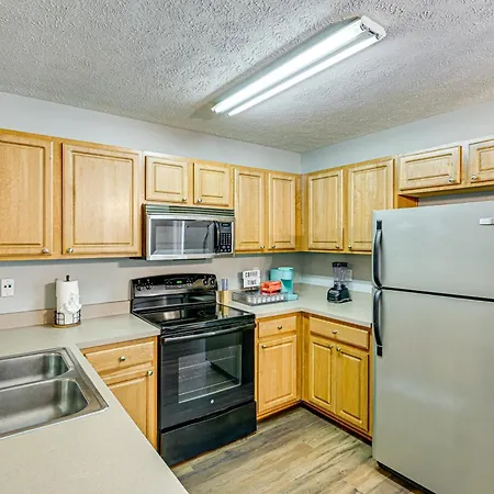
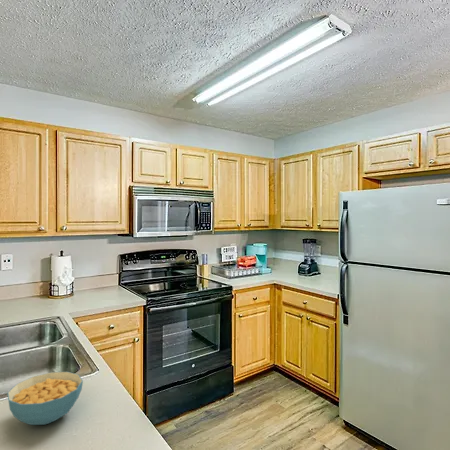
+ cereal bowl [6,371,84,426]
